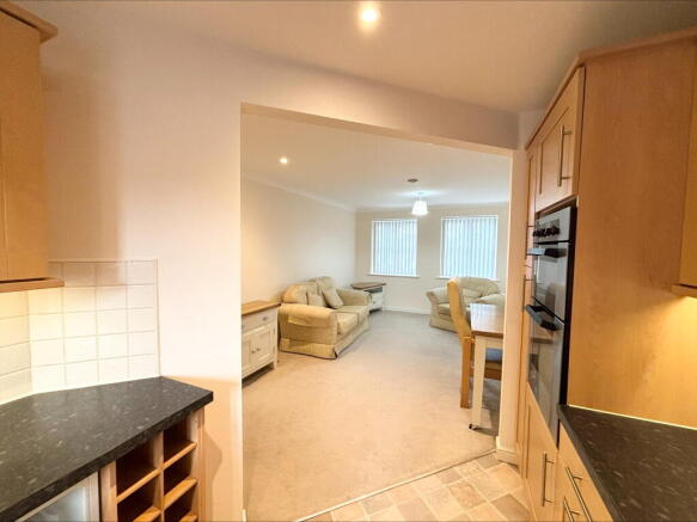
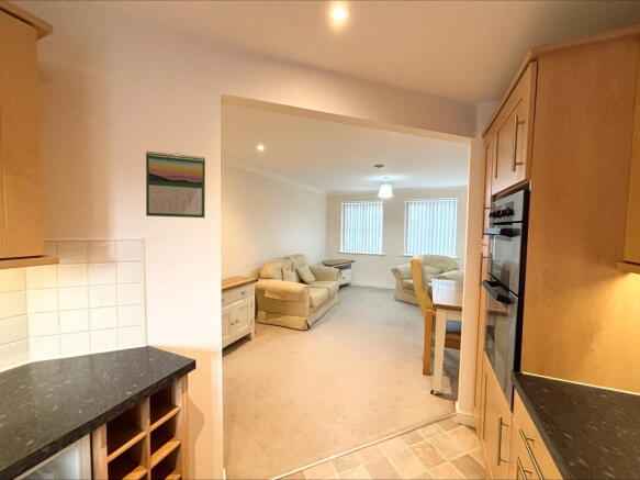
+ calendar [145,150,206,219]
